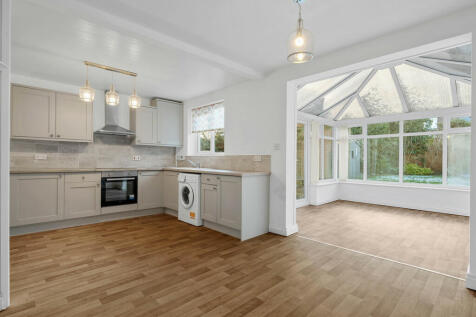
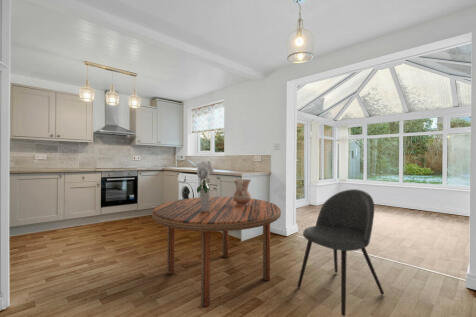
+ dining chair [296,188,385,317]
+ bouquet [196,160,215,212]
+ dining table [151,196,282,309]
+ ceramic jug [232,178,252,206]
